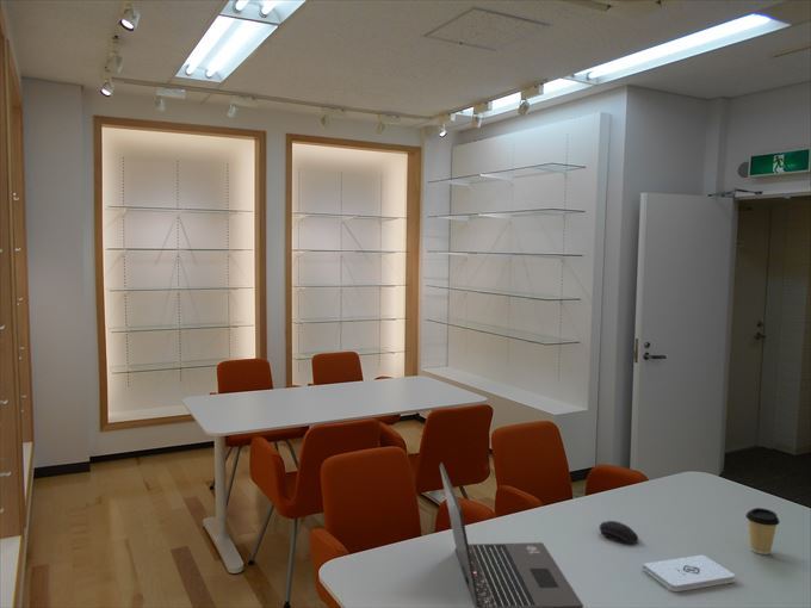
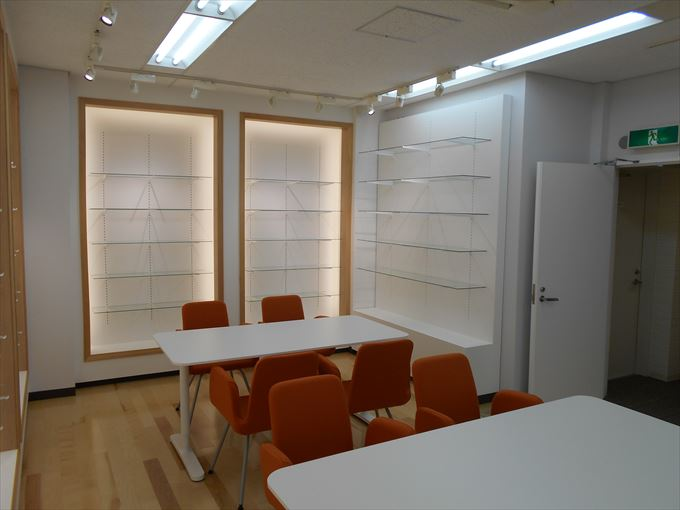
- notepad [642,553,736,593]
- coffee cup [744,507,781,556]
- computer mouse [599,520,639,545]
- laptop [439,461,584,608]
